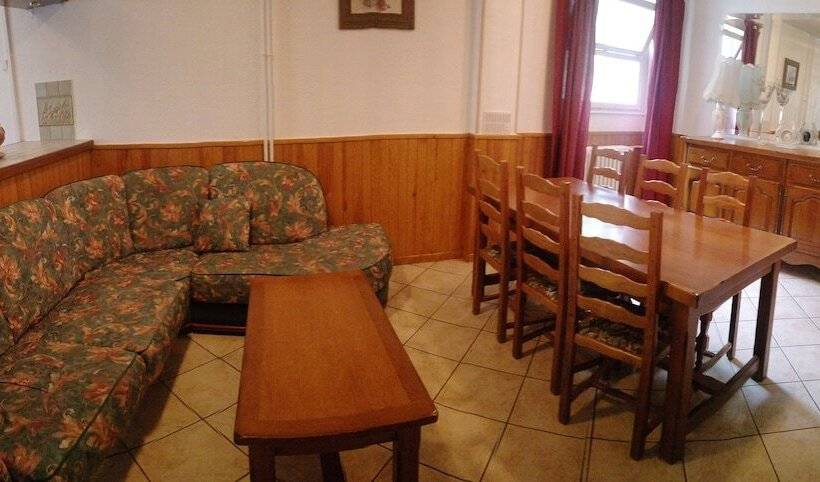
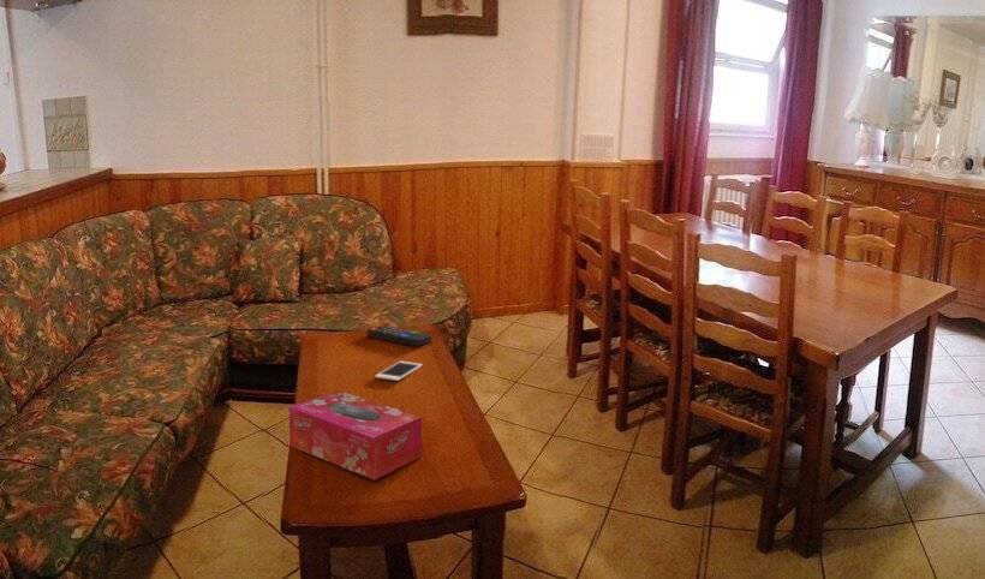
+ cell phone [374,360,423,382]
+ tissue box [287,389,423,482]
+ remote control [366,324,432,347]
